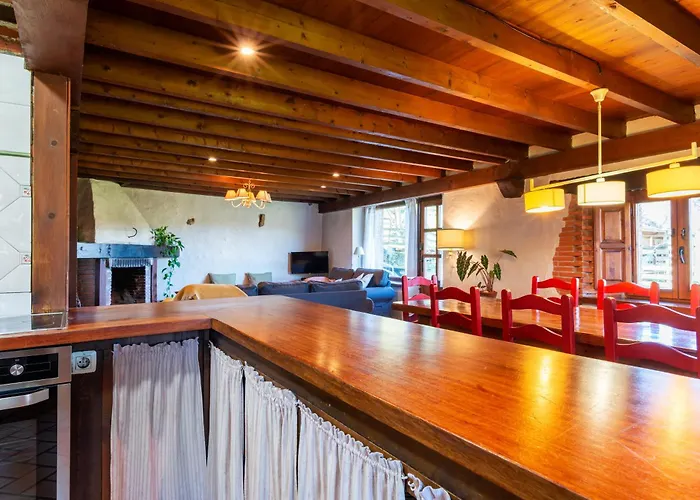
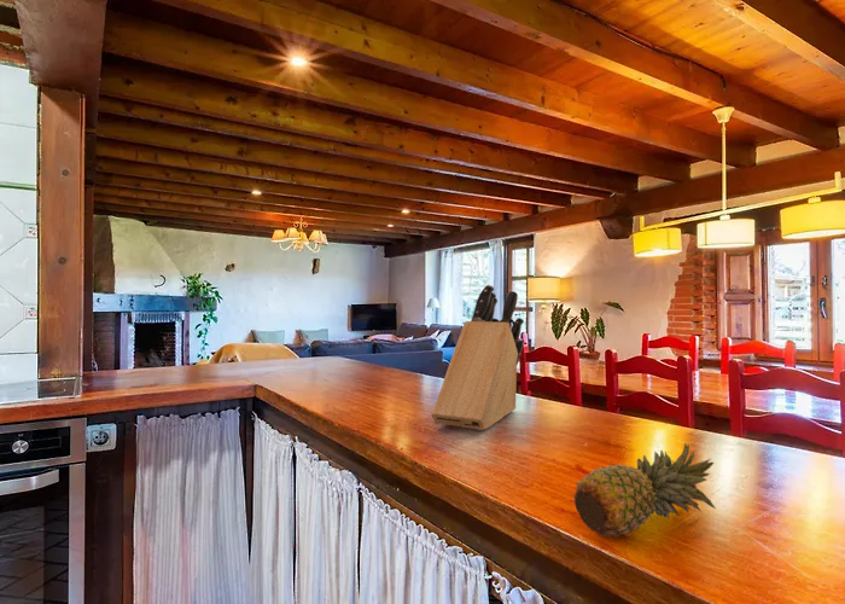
+ knife block [431,284,525,431]
+ fruit [573,442,717,539]
